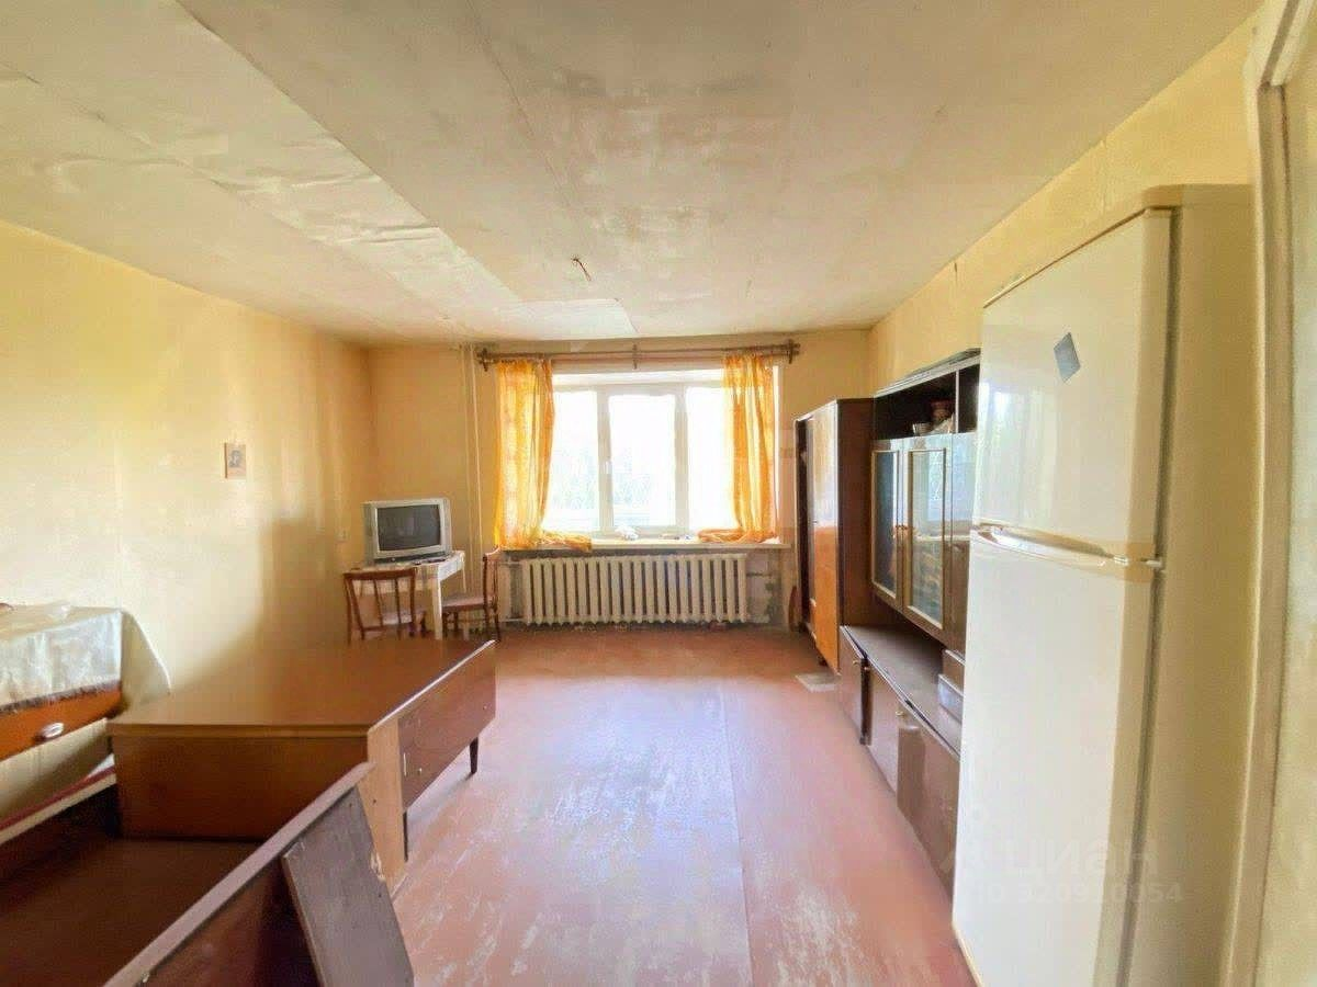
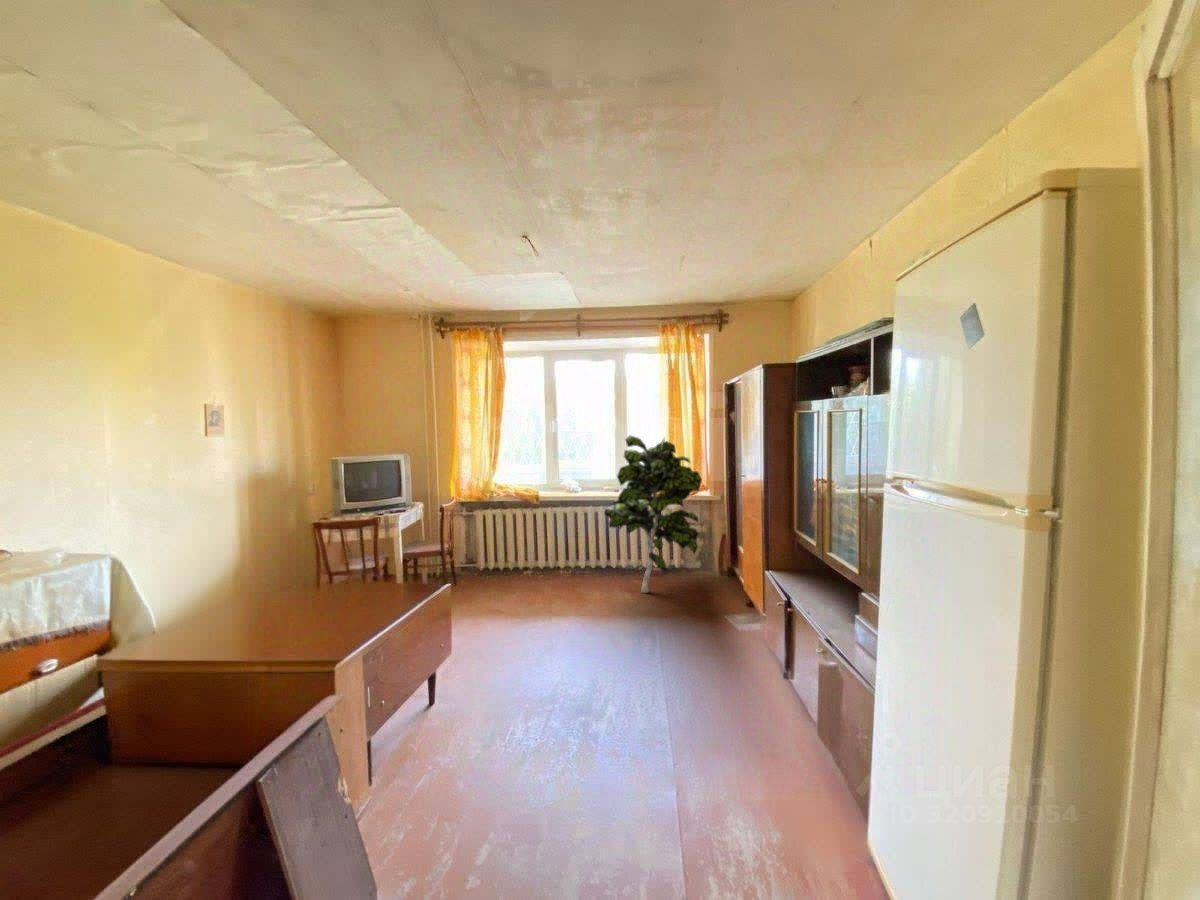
+ indoor plant [603,434,703,594]
